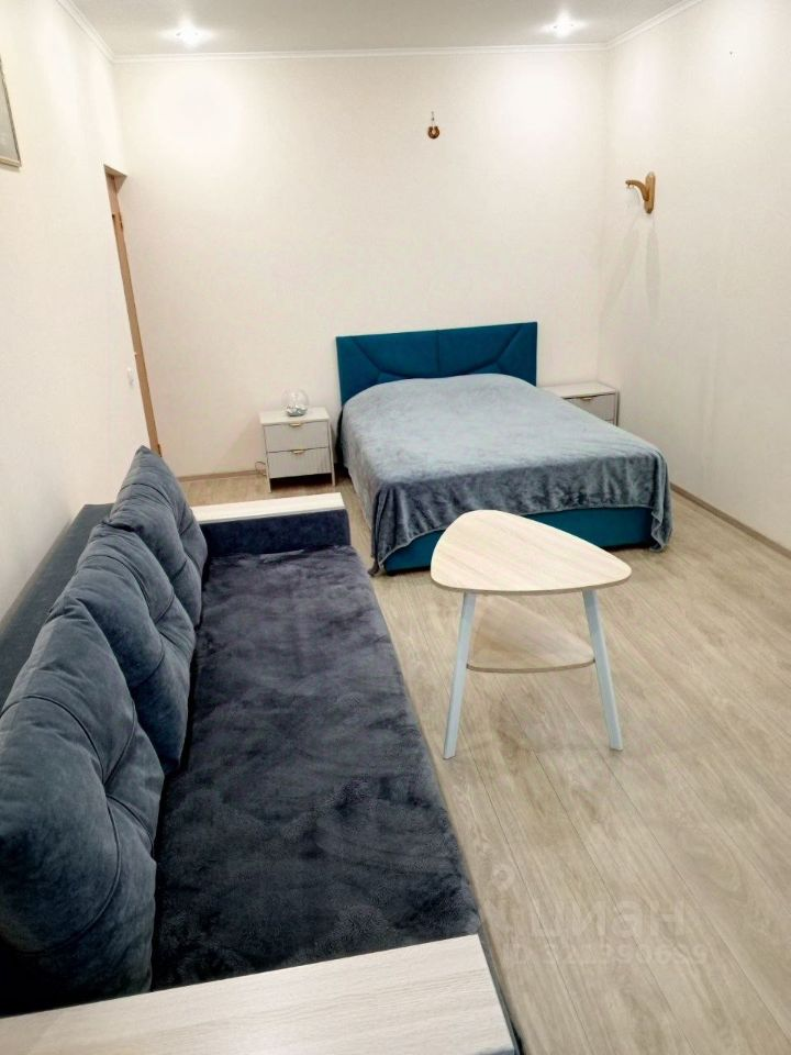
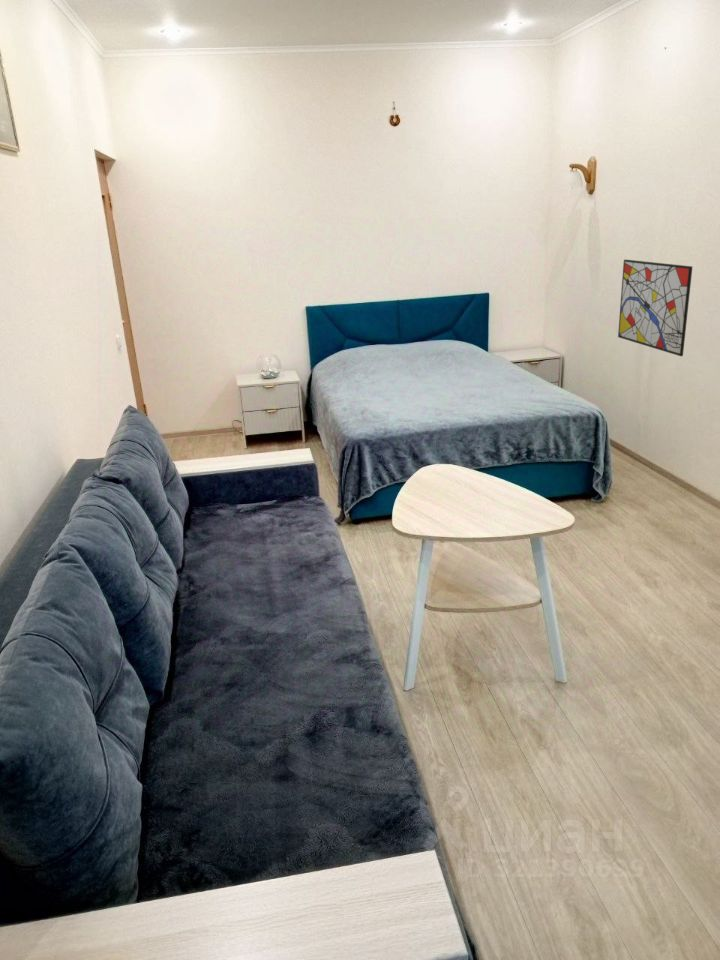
+ wall art [617,259,694,357]
